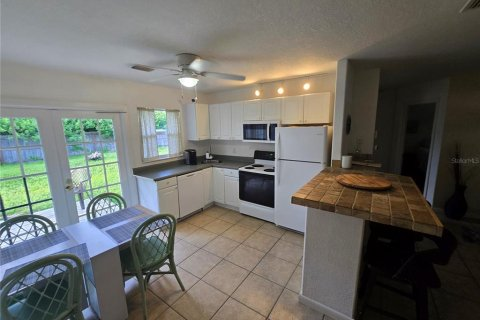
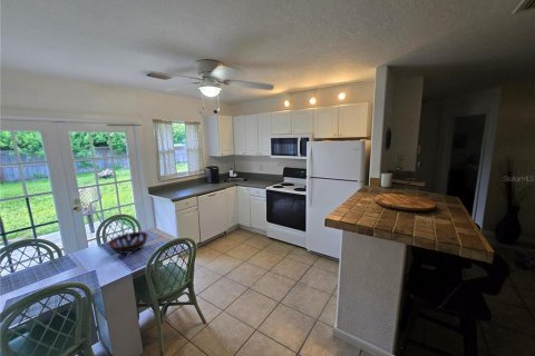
+ decorative bowl [107,231,149,255]
